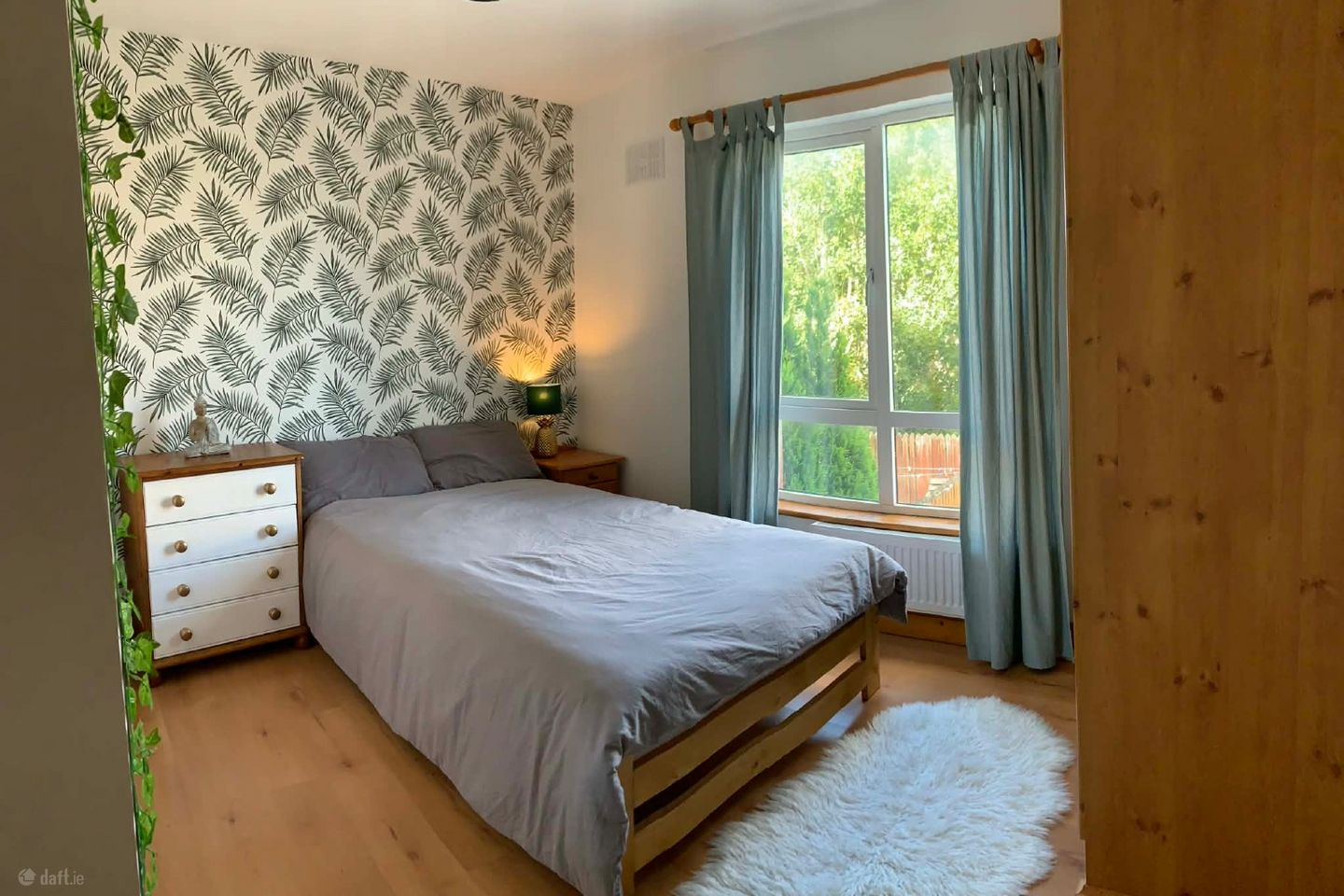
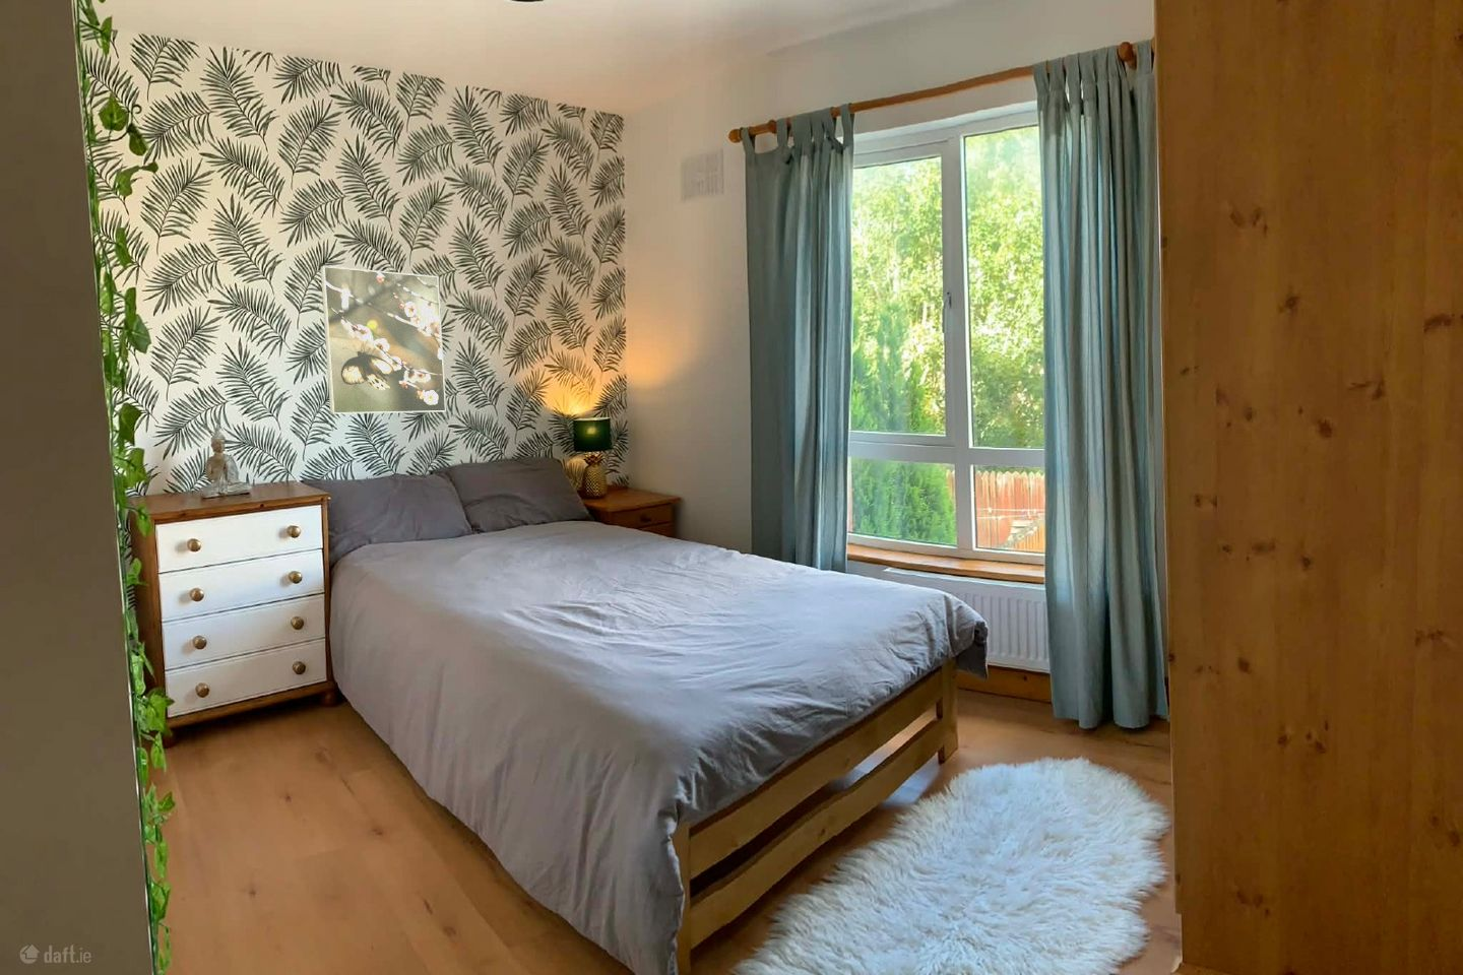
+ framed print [320,266,447,416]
